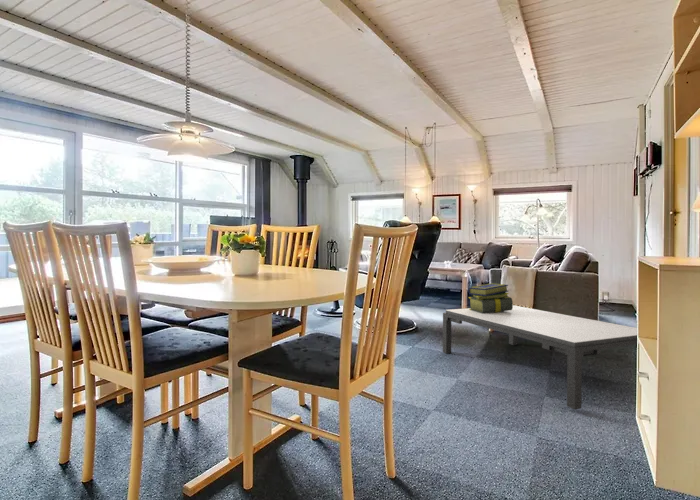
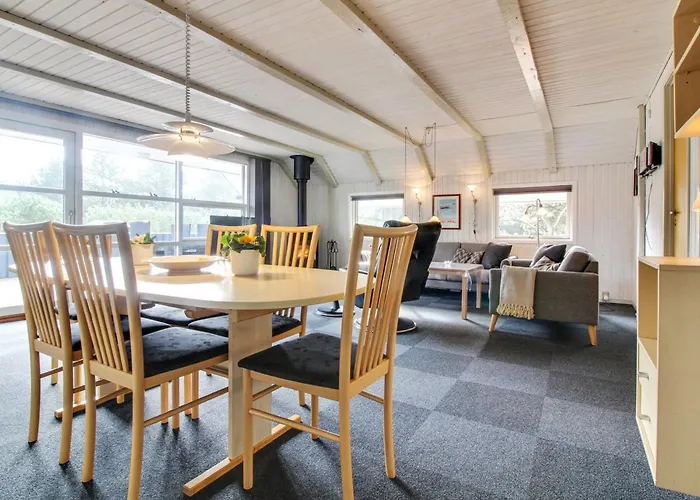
- coffee table [442,304,638,410]
- stack of books [467,282,514,313]
